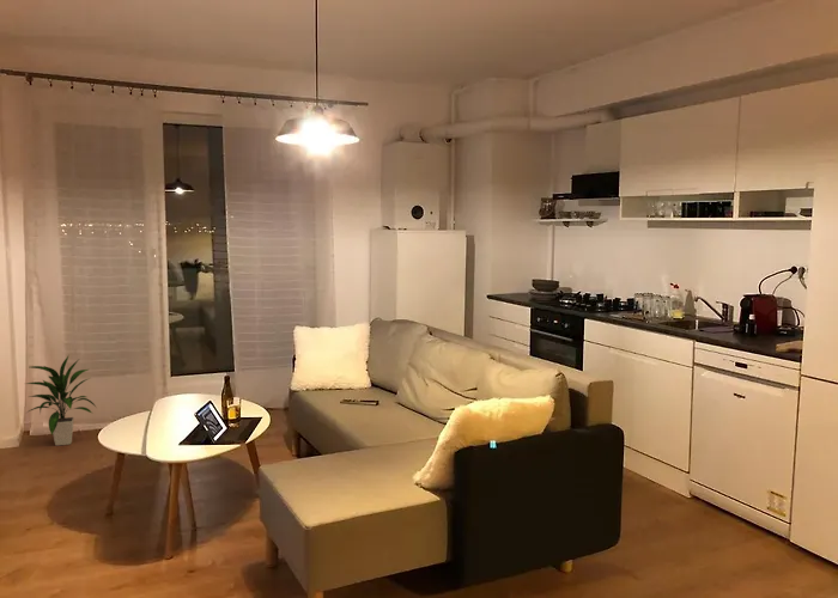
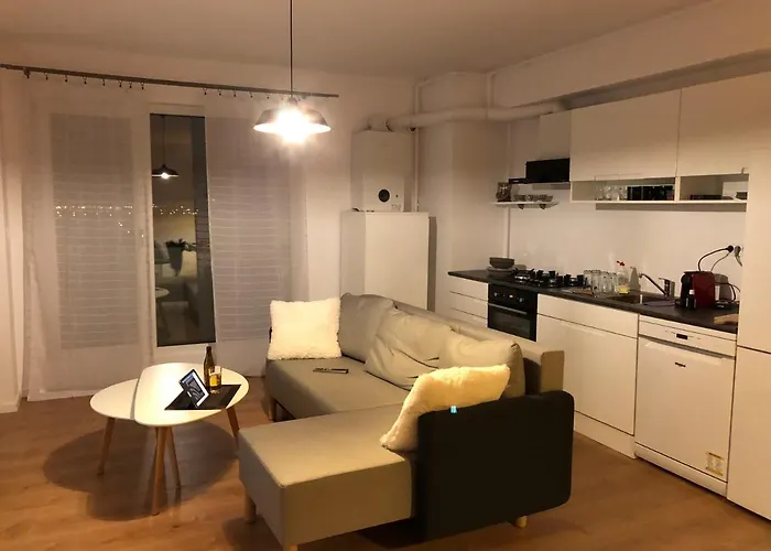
- indoor plant [24,355,97,446]
